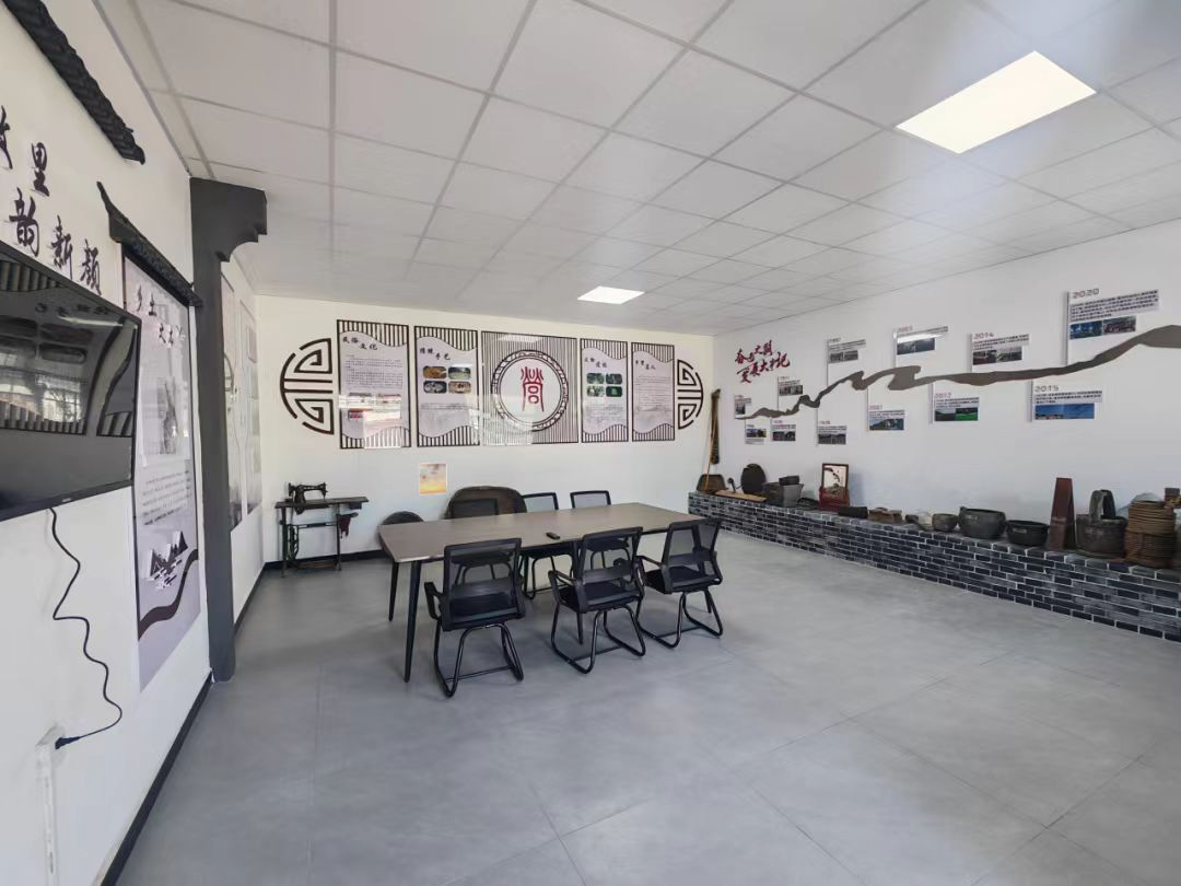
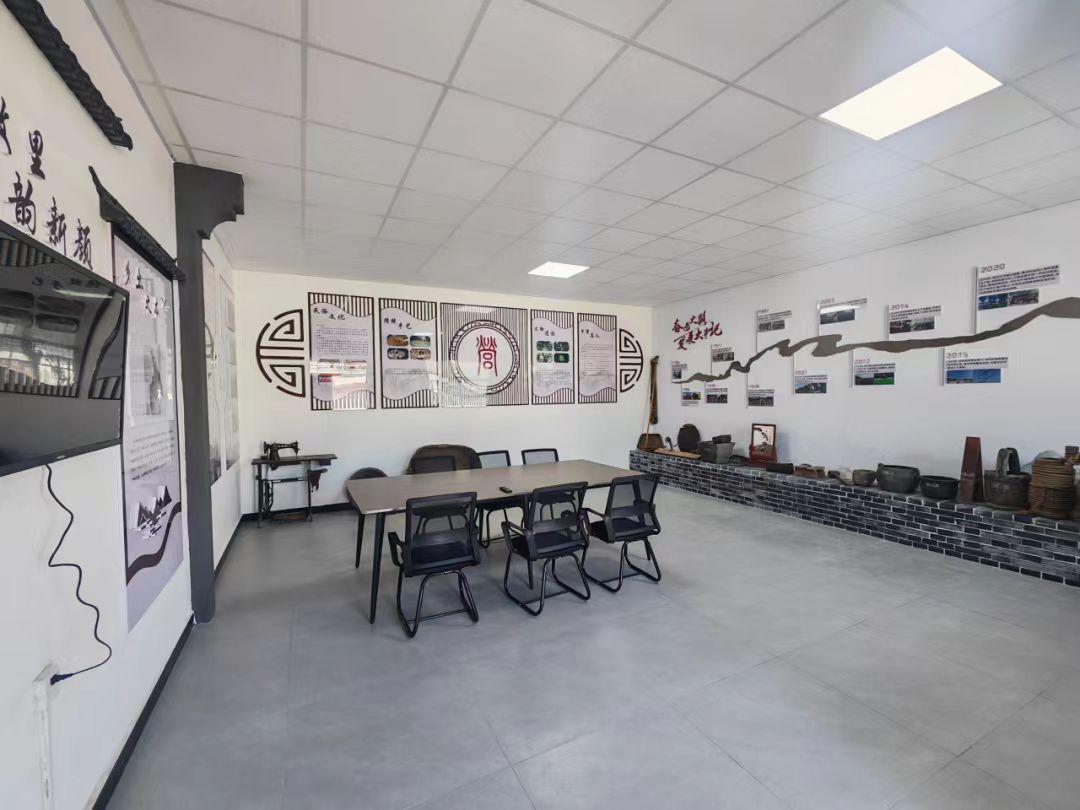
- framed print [418,462,448,496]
